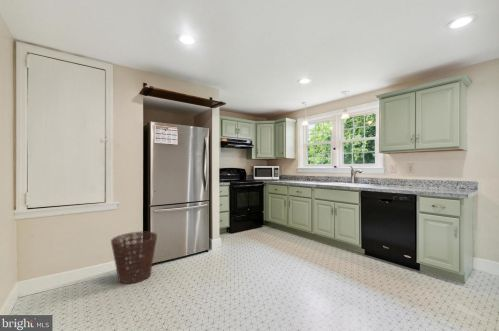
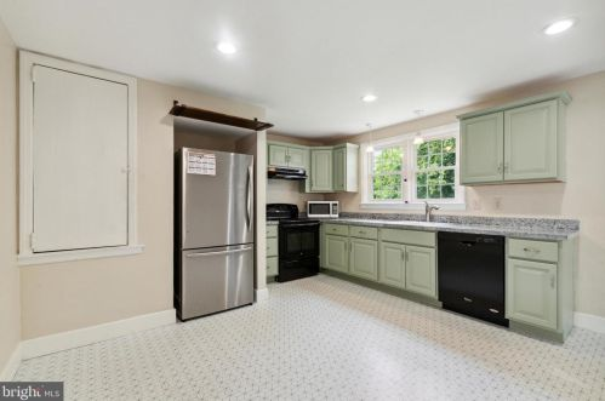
- basket [110,231,158,285]
